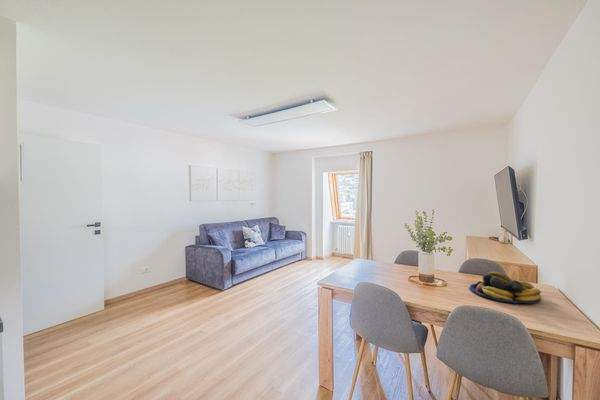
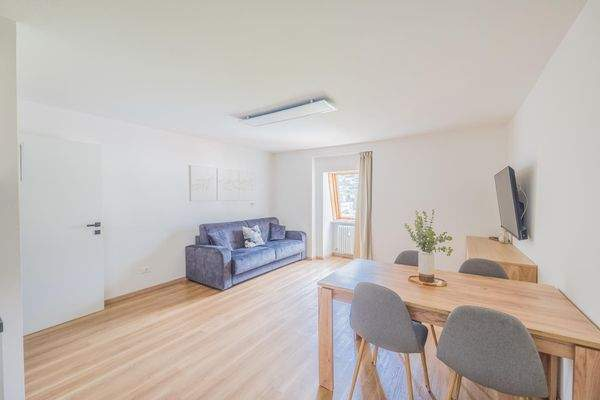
- fruit bowl [469,271,542,304]
